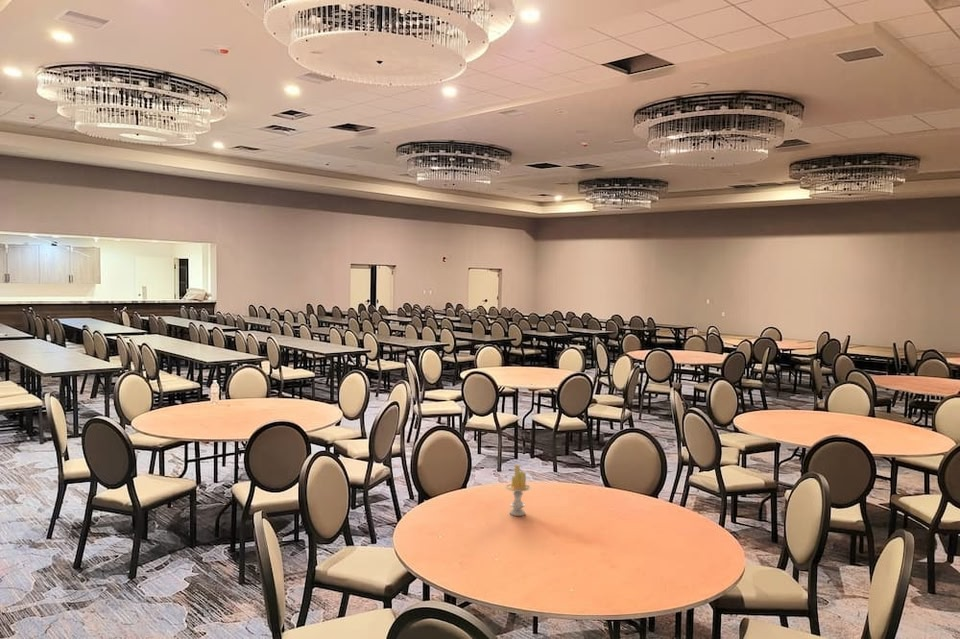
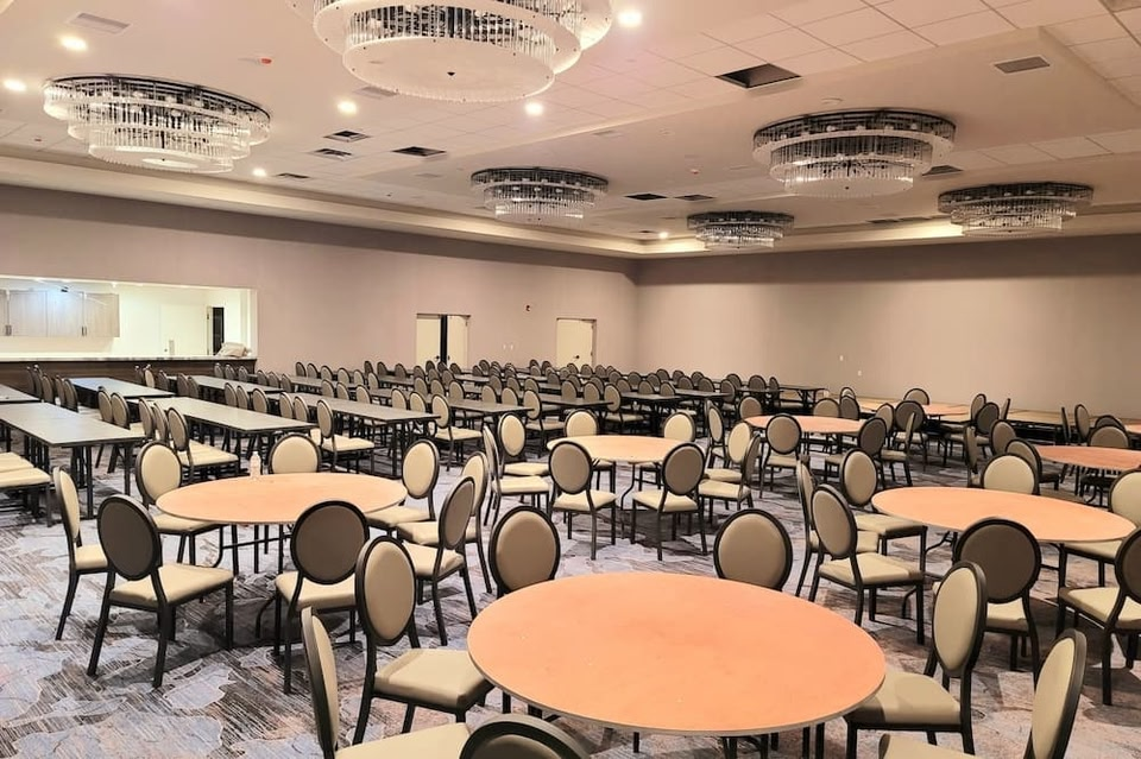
- candle [504,464,532,517]
